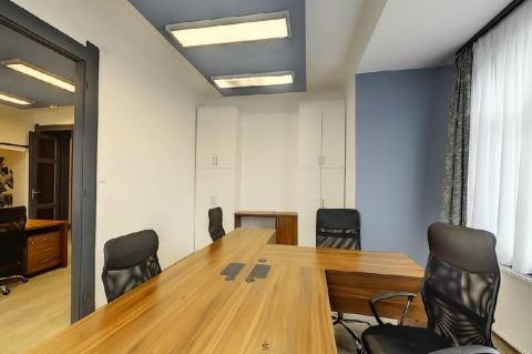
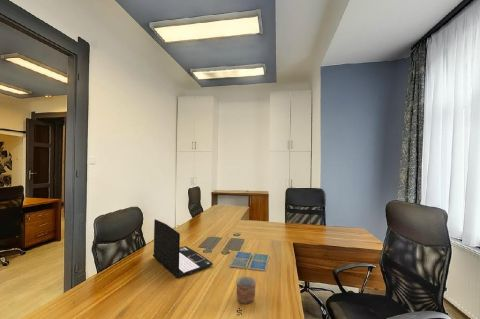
+ drink coaster [229,250,270,272]
+ laptop [152,218,214,279]
+ mug [236,276,257,305]
